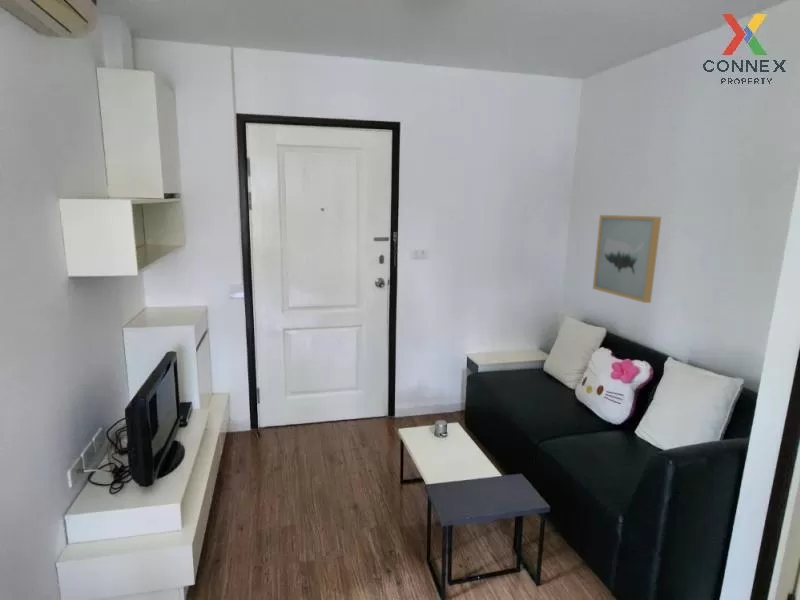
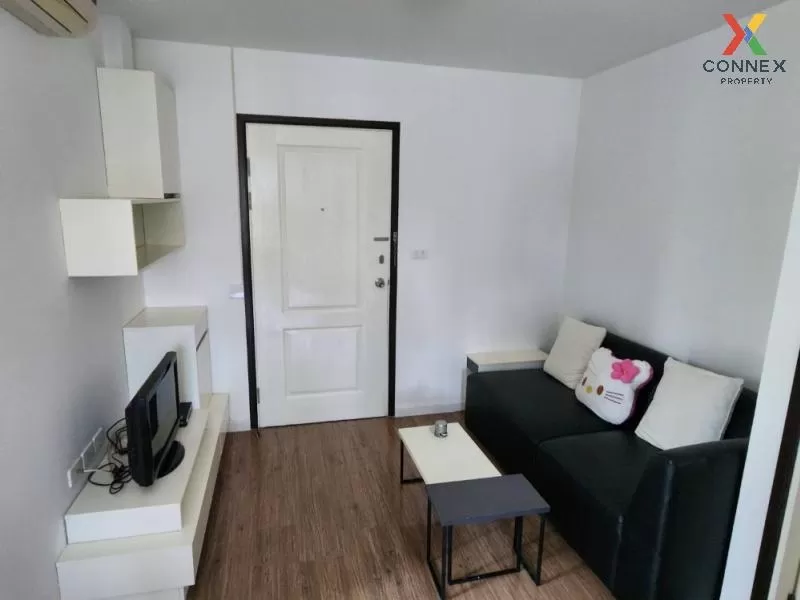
- wall art [592,214,662,304]
